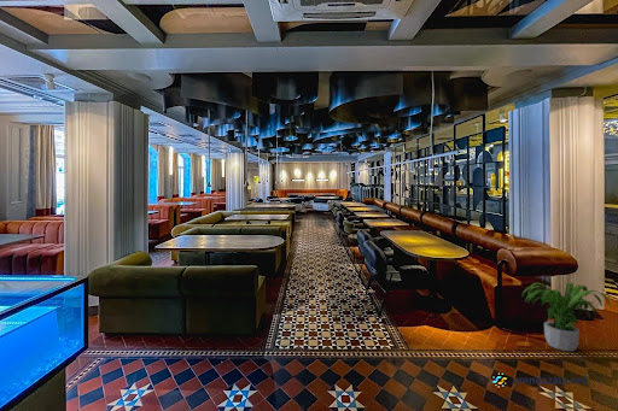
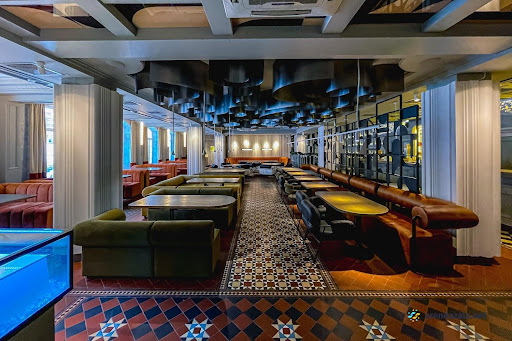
- potted plant [520,282,612,352]
